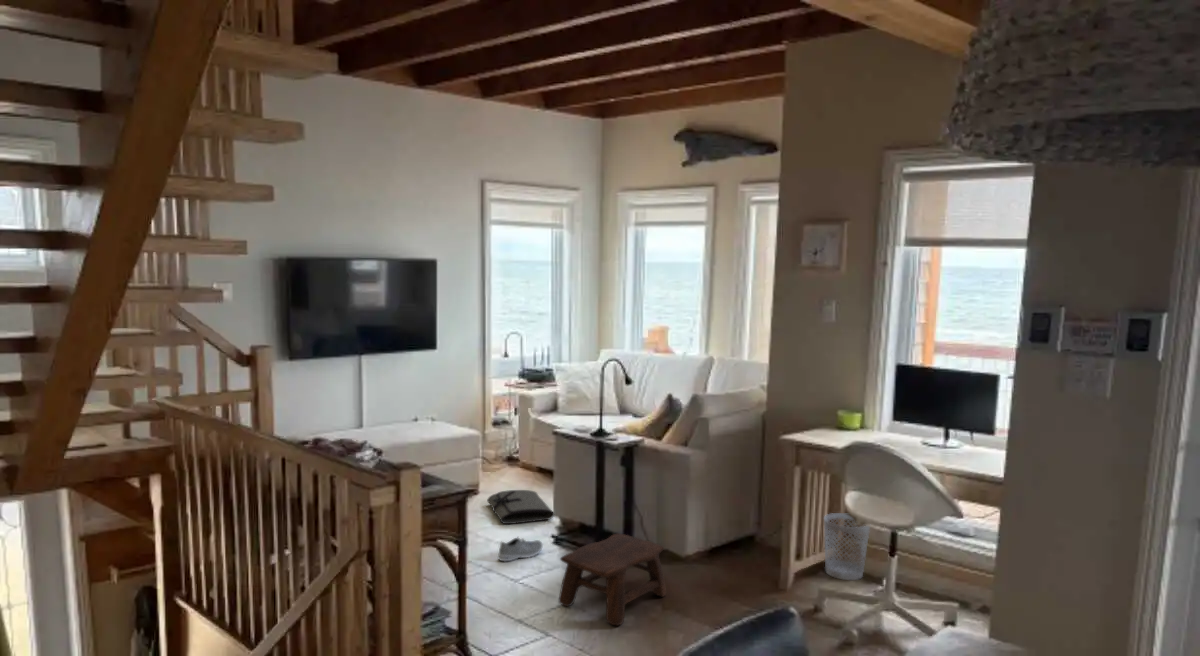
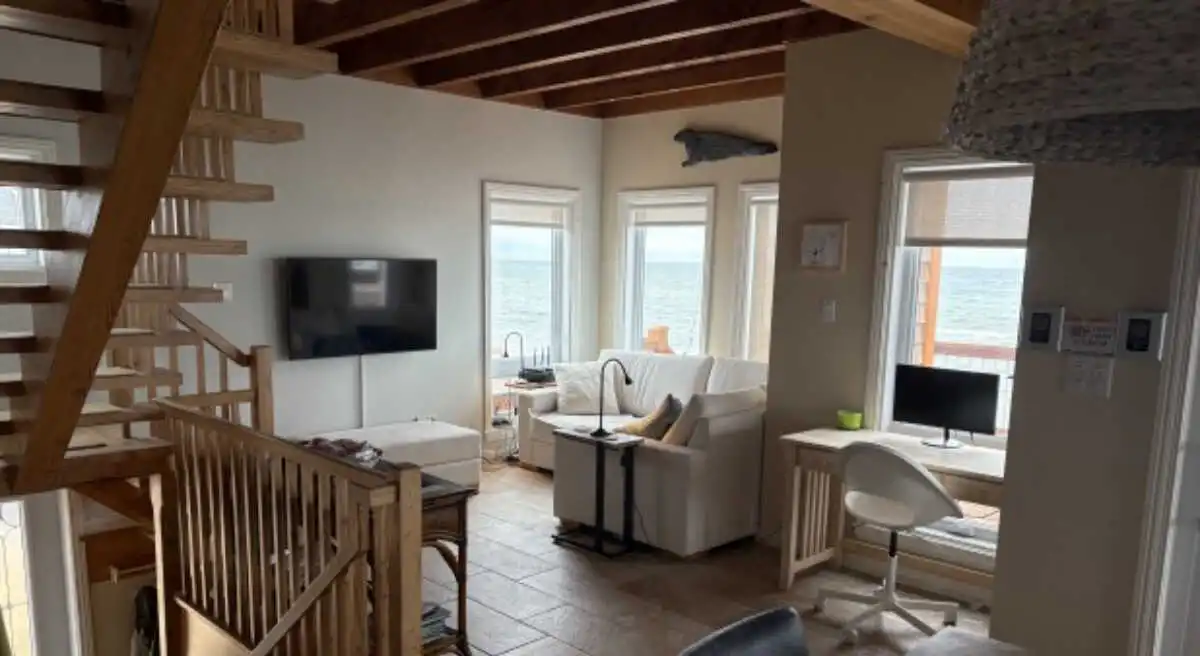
- sneaker [497,536,544,563]
- stool [558,532,667,626]
- tool roll [486,489,555,525]
- wastebasket [823,512,871,581]
